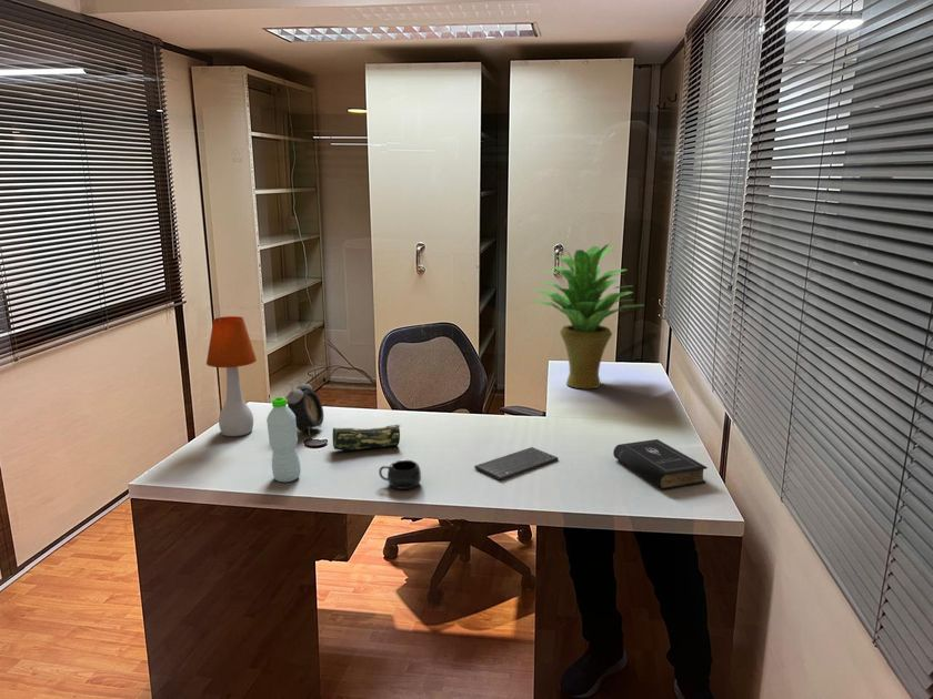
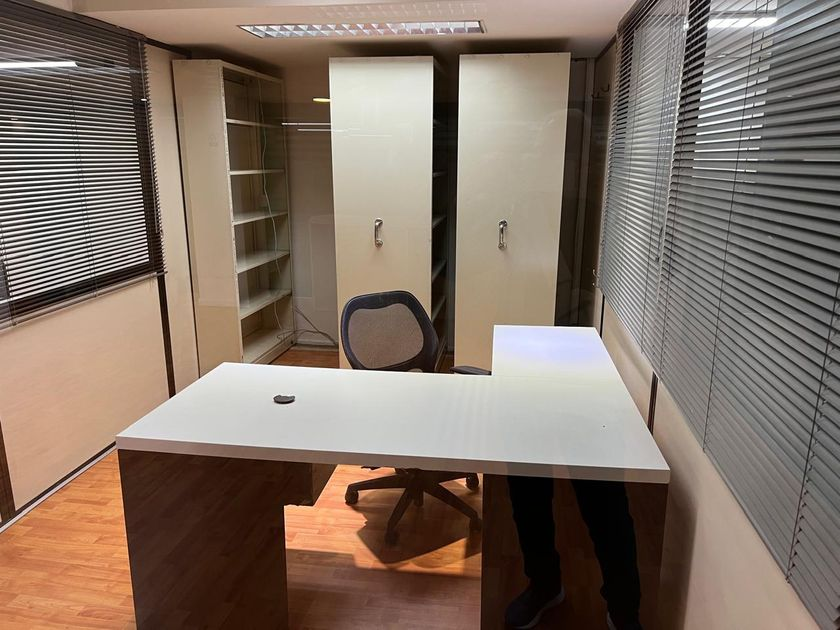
- water bottle [265,396,302,484]
- alarm clock [285,377,324,437]
- mug [378,459,422,490]
- keyboard [473,446,560,482]
- pencil case [331,423,402,452]
- book [612,438,709,492]
- potted plant [532,243,645,389]
- table lamp [205,315,258,437]
